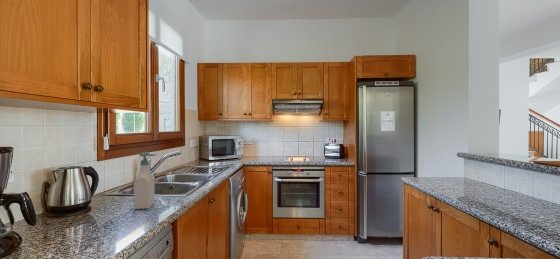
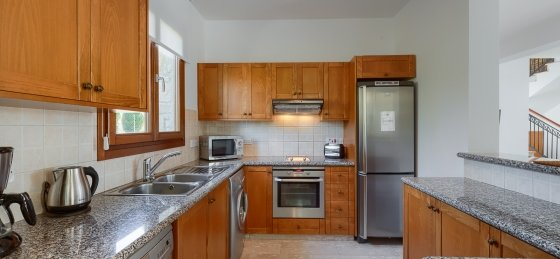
- soap bottle [133,151,156,210]
